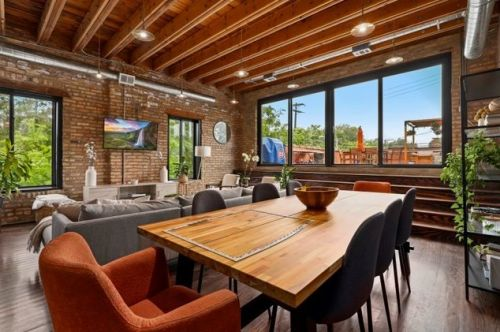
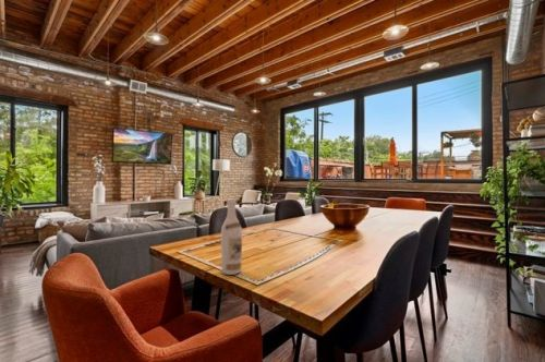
+ wine bottle [220,198,243,276]
